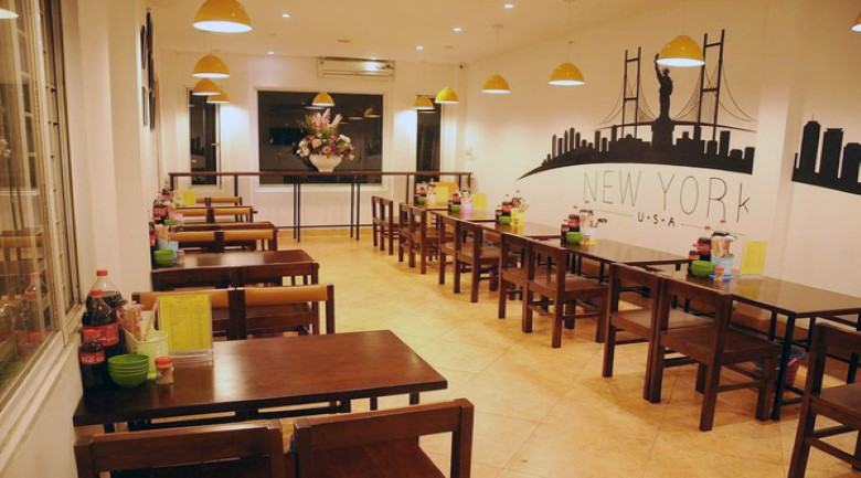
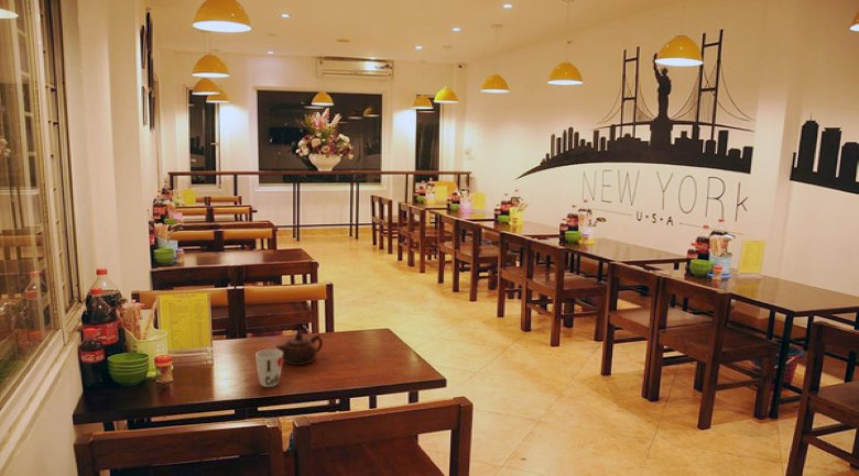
+ teapot [275,331,324,366]
+ cup [254,348,283,388]
